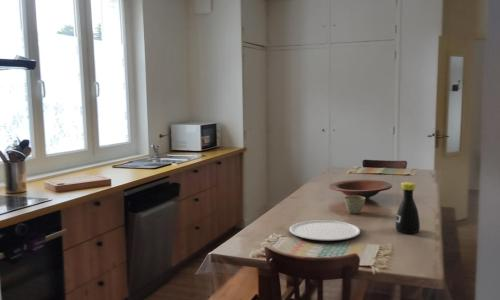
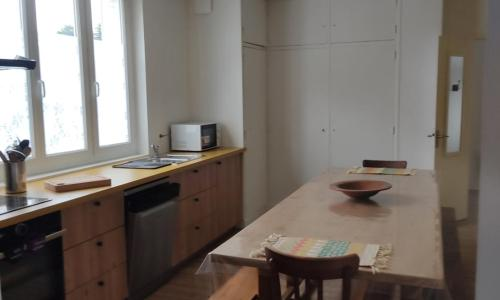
- flower pot [343,195,366,215]
- bottle [395,181,421,234]
- plate [288,219,362,242]
